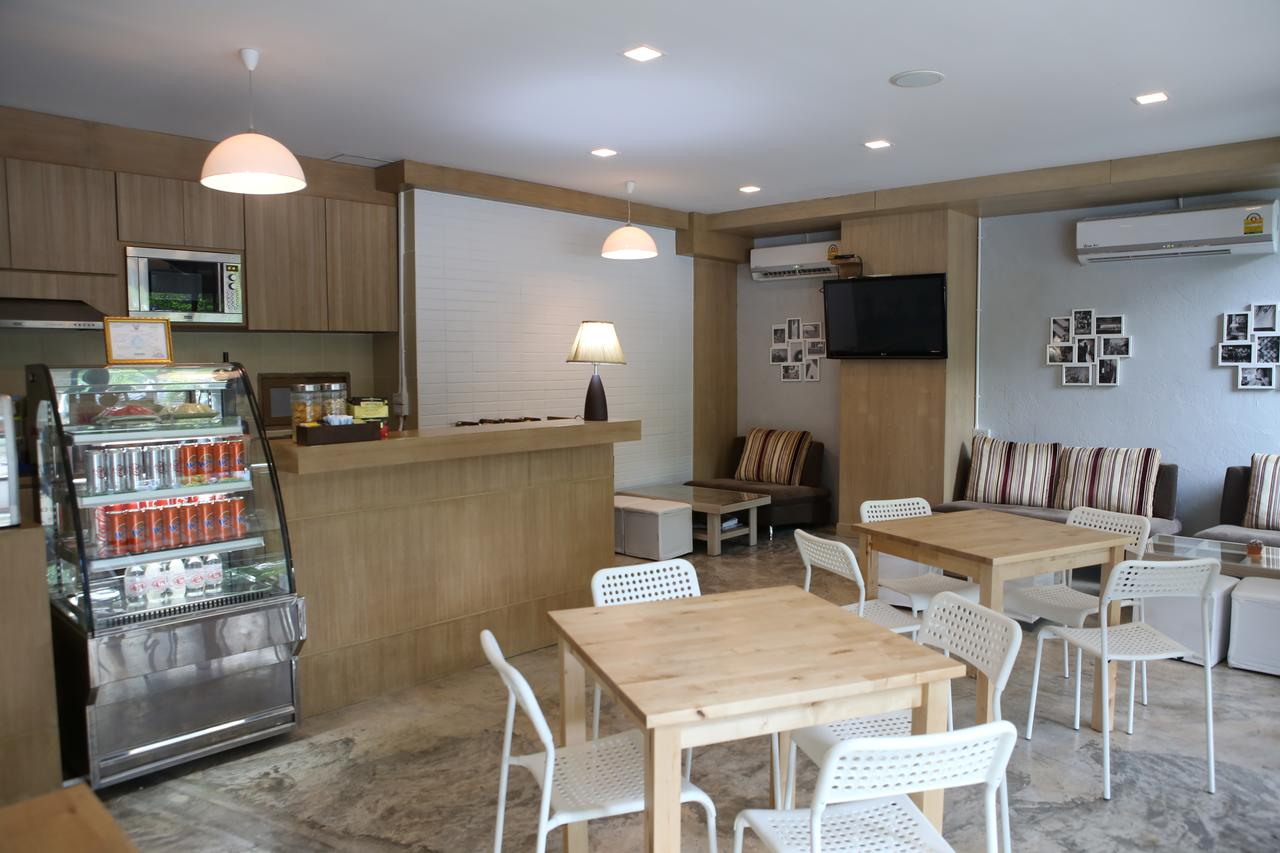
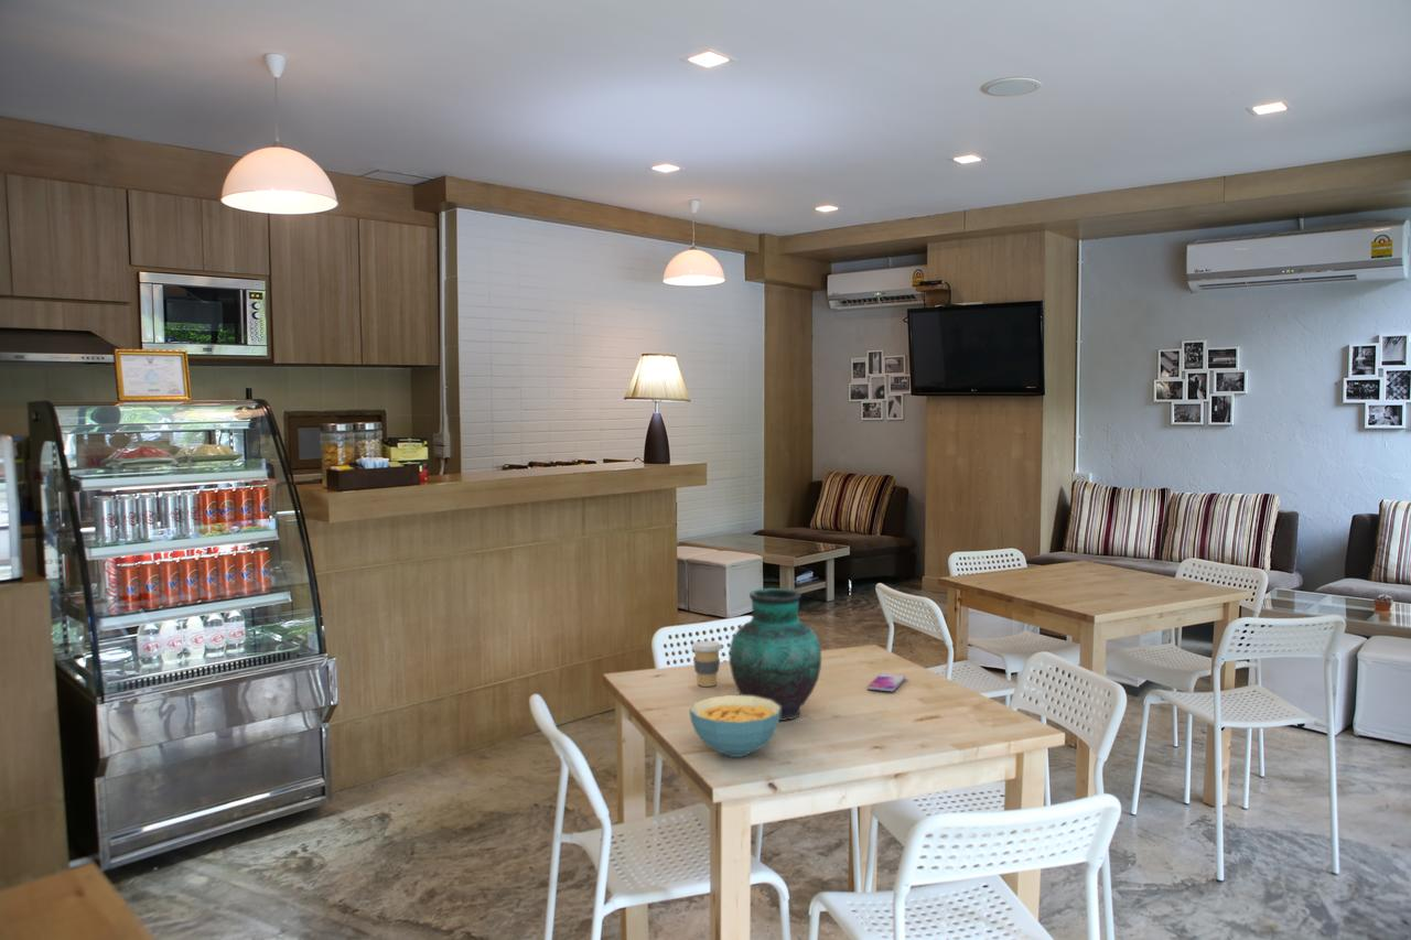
+ cereal bowl [688,694,780,758]
+ vase [728,587,822,722]
+ coffee cup [690,640,723,688]
+ smartphone [866,672,907,692]
